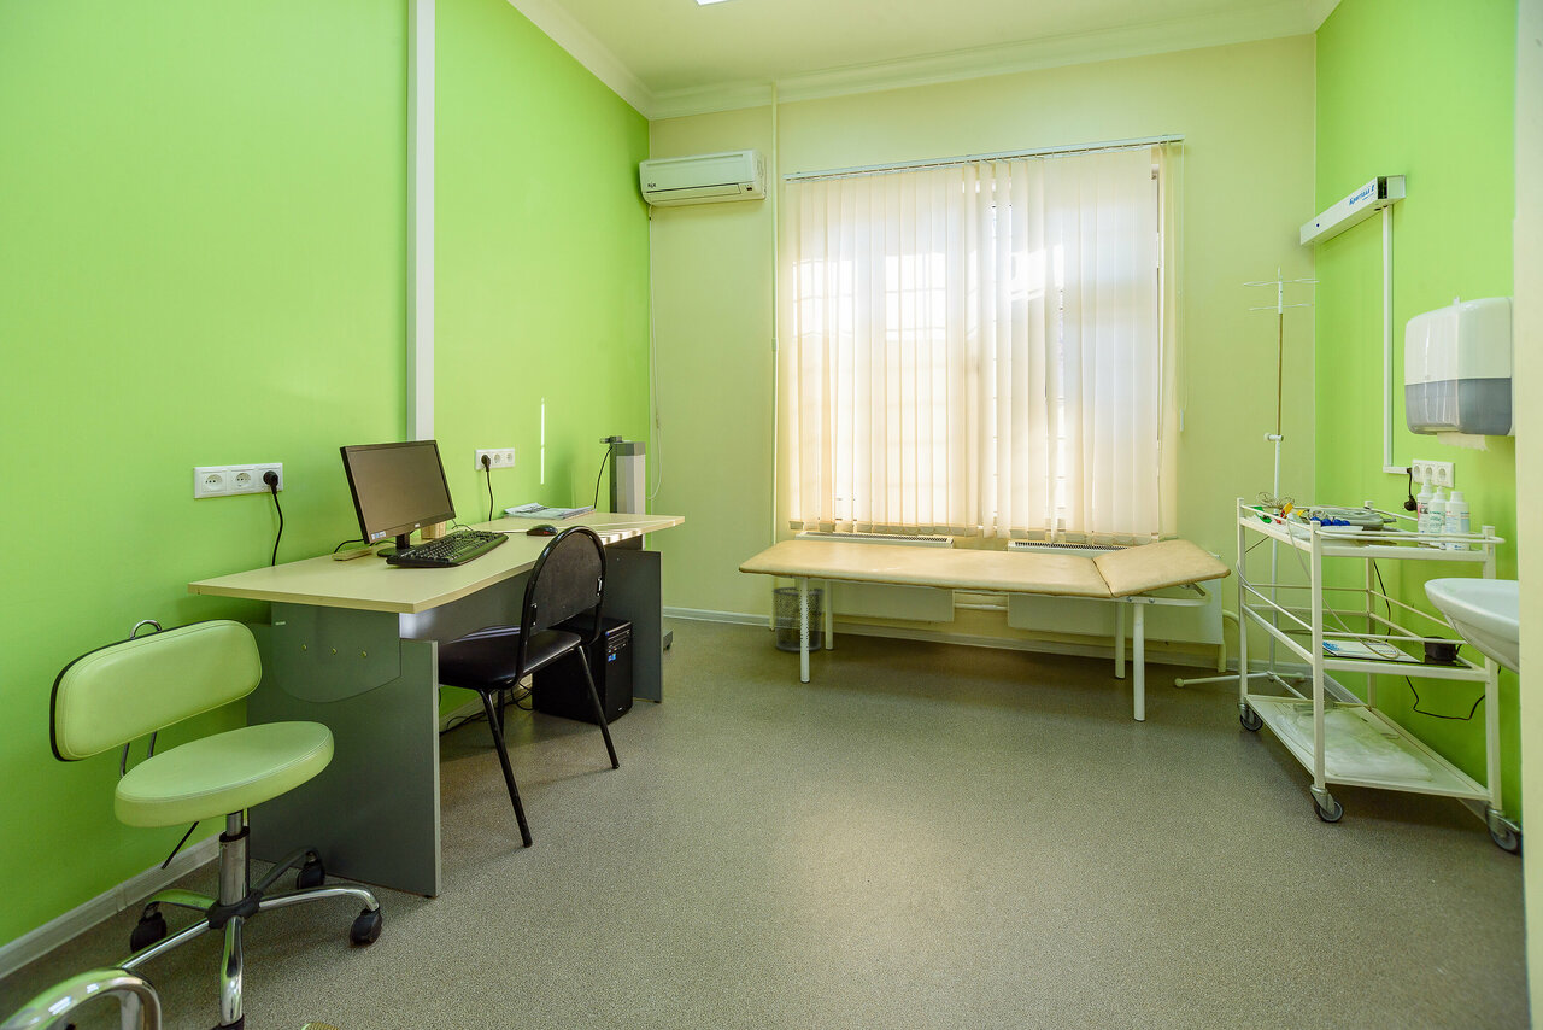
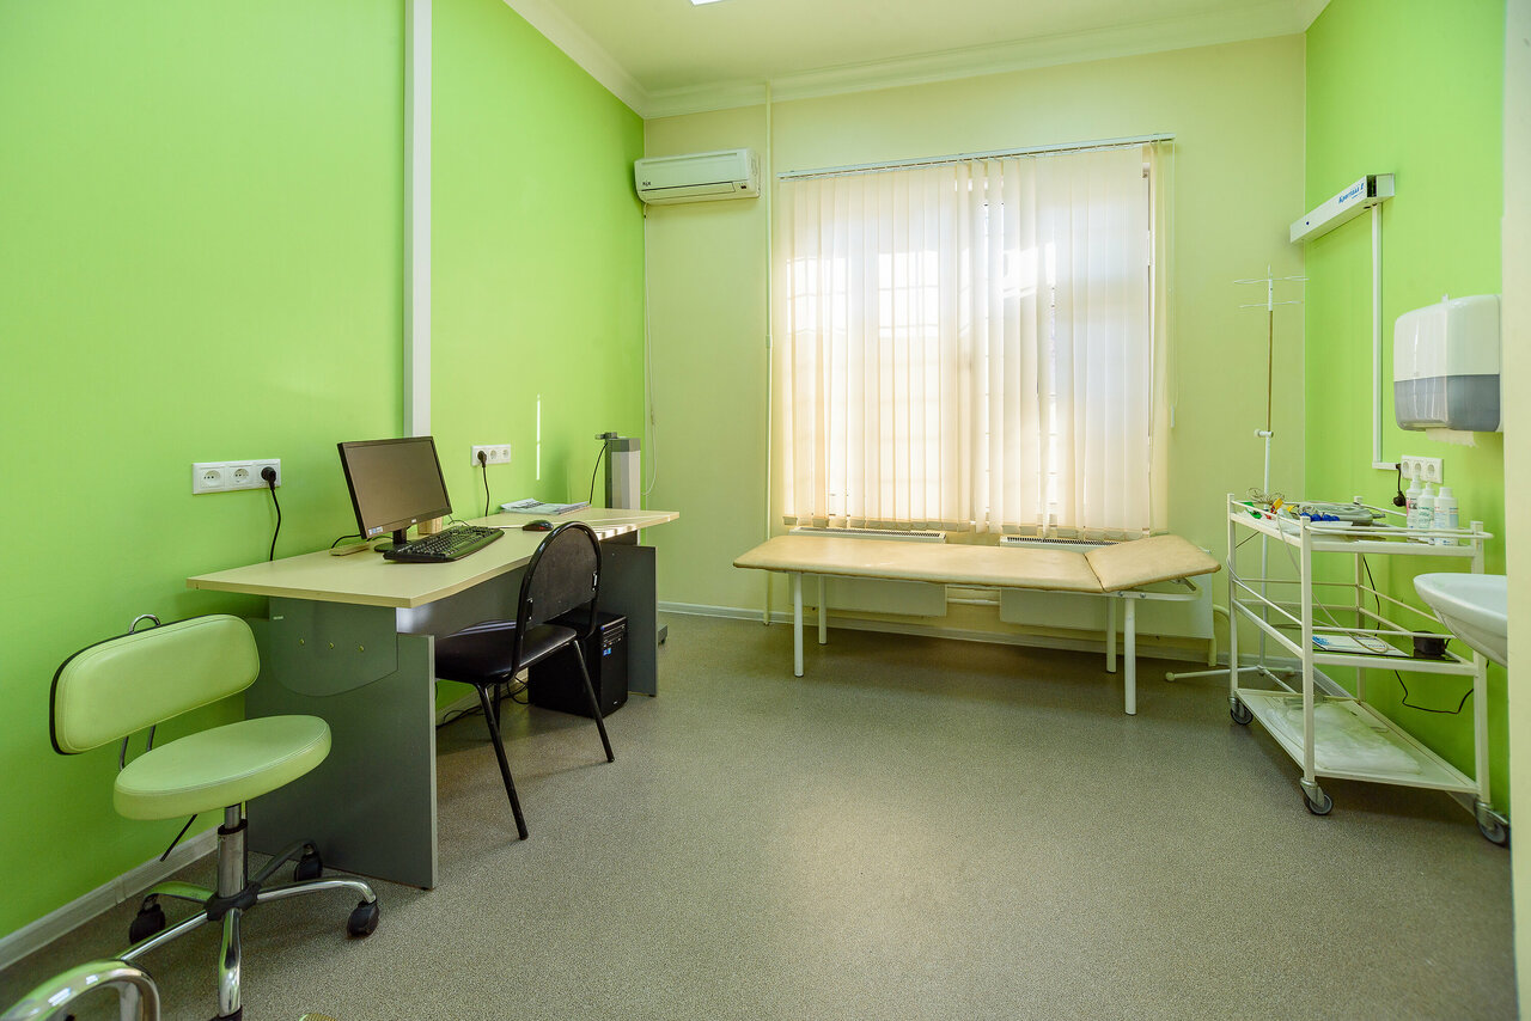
- waste bin [772,586,827,652]
